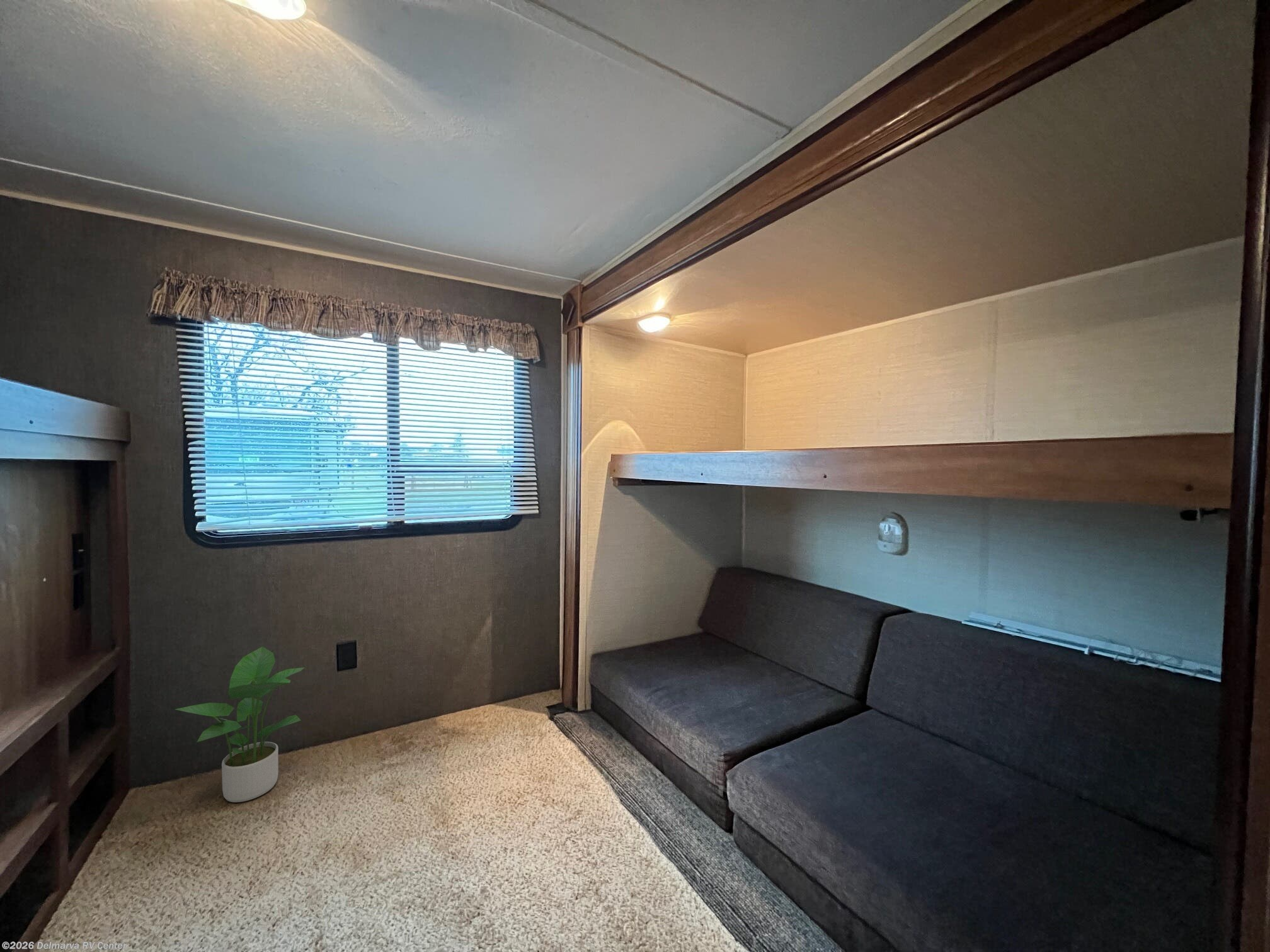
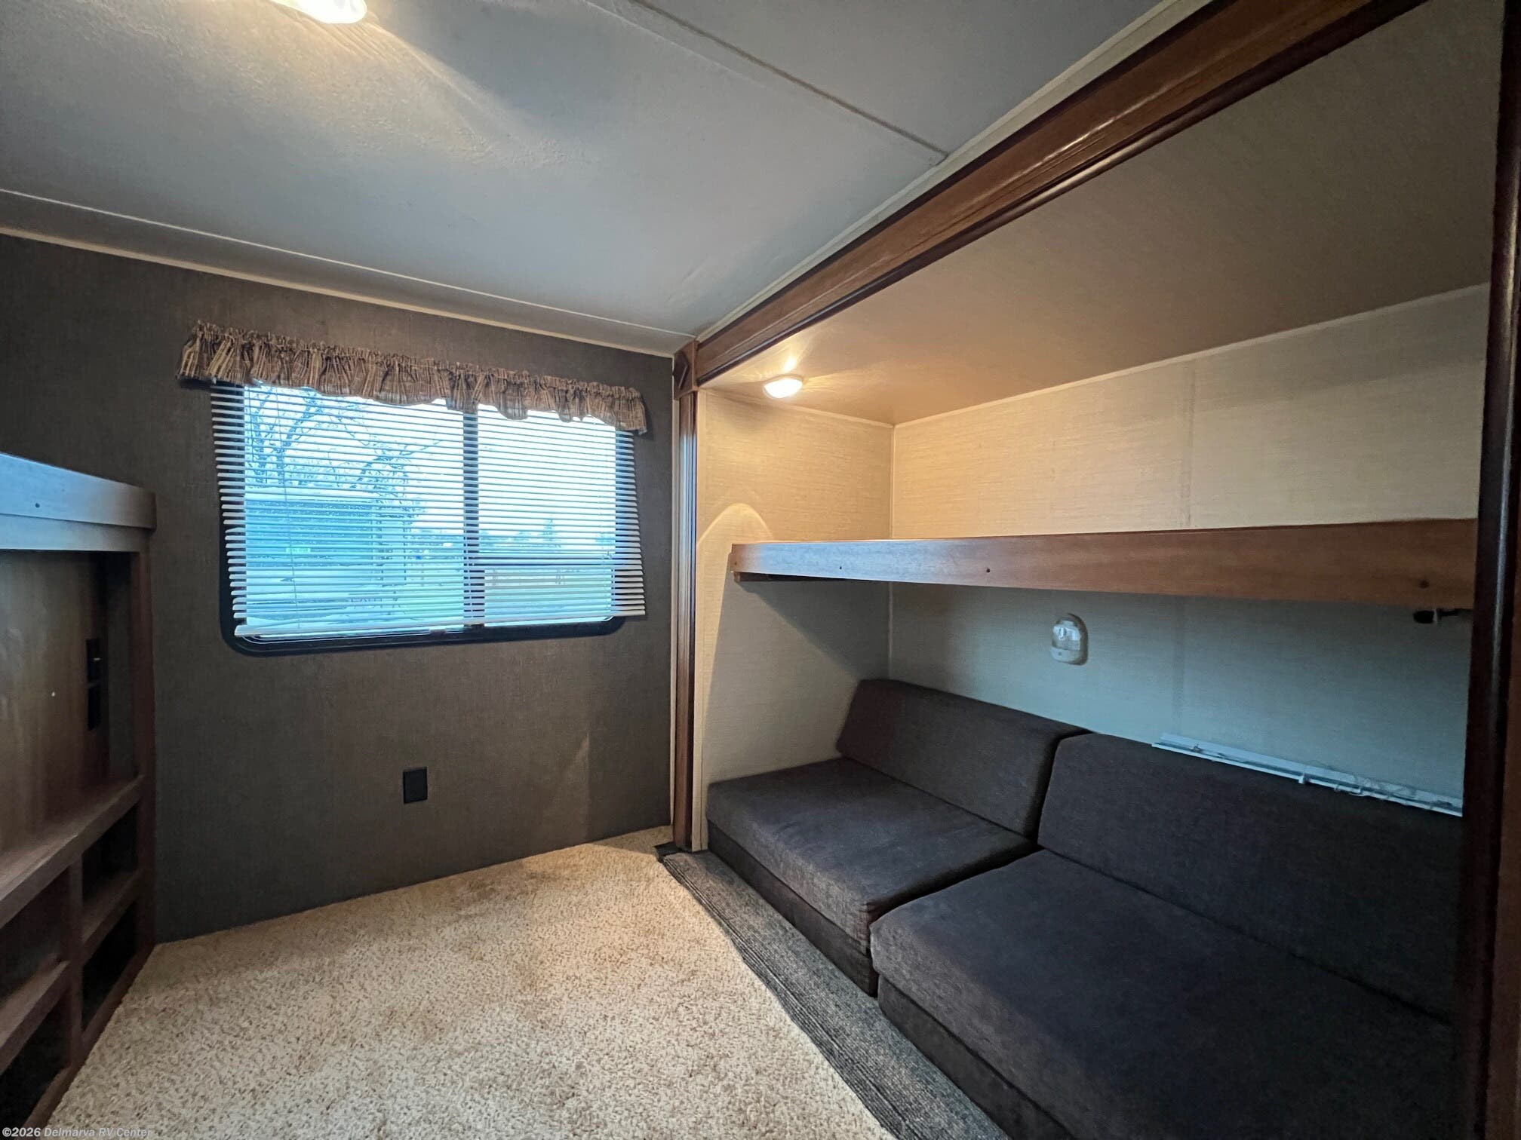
- potted plant [174,646,305,803]
